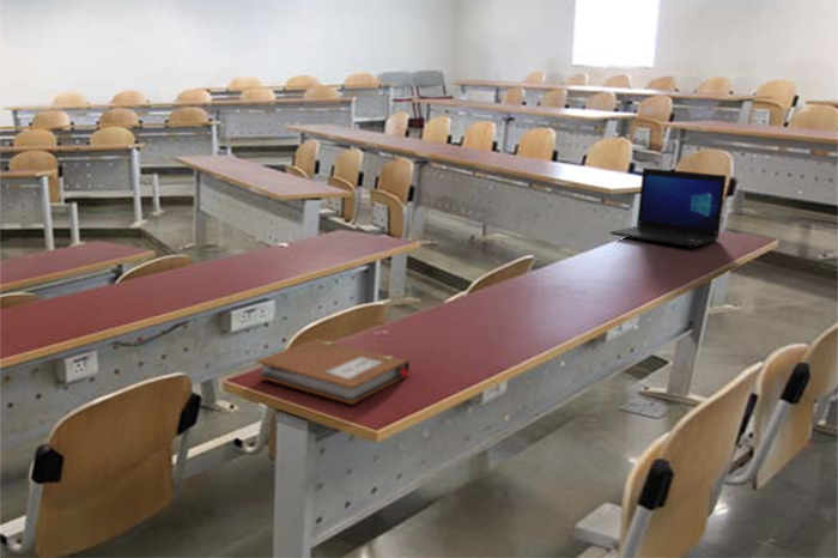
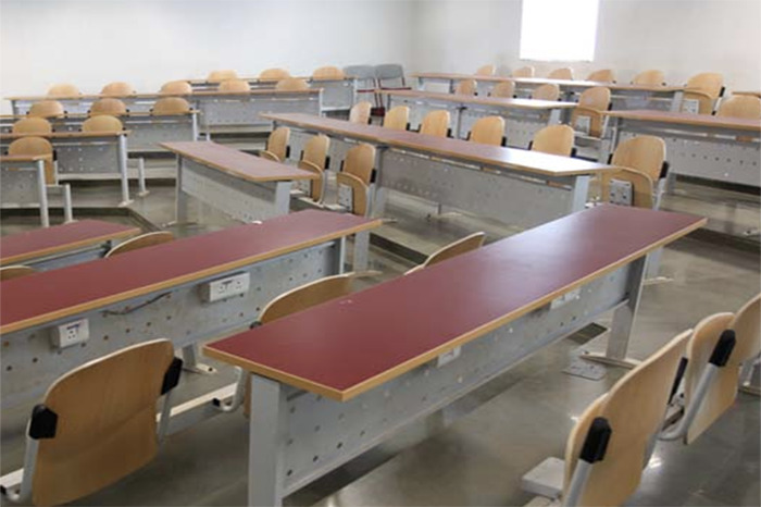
- notebook [255,338,411,405]
- laptop [609,166,728,248]
